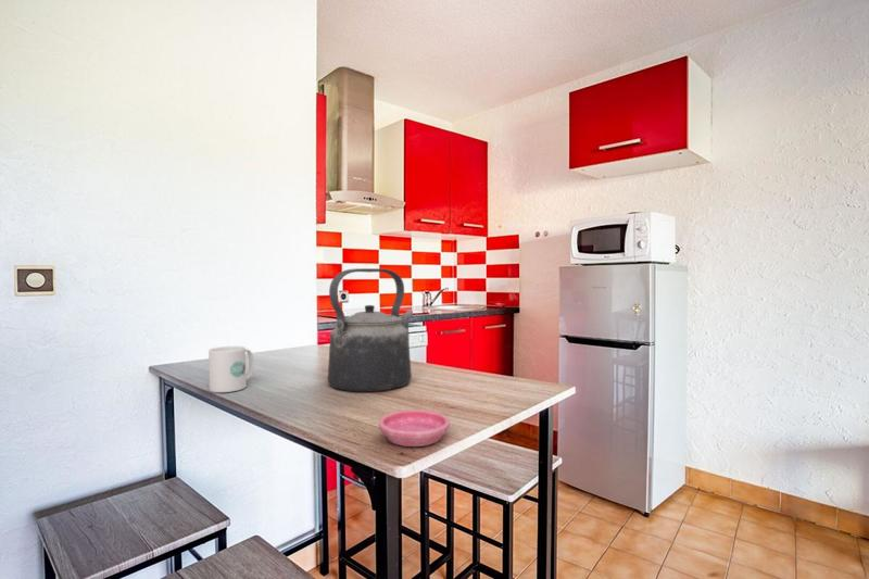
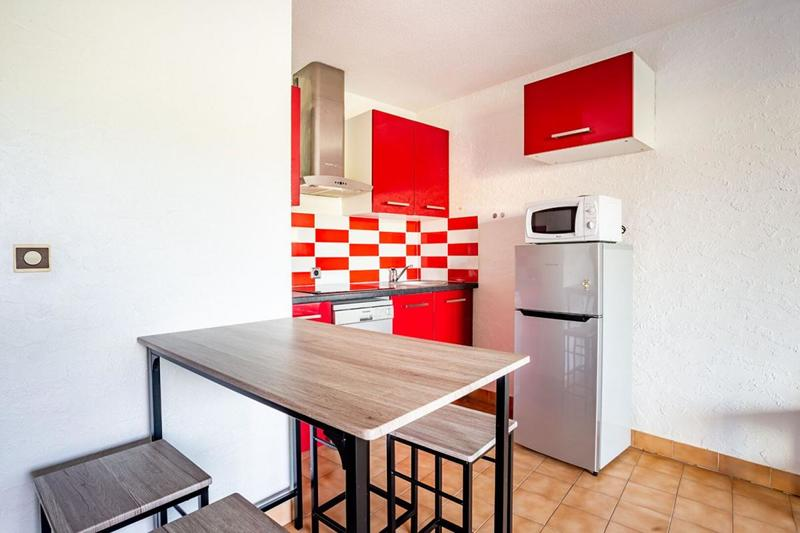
- saucer [378,410,451,448]
- kettle [327,267,414,392]
- mug [207,345,255,393]
